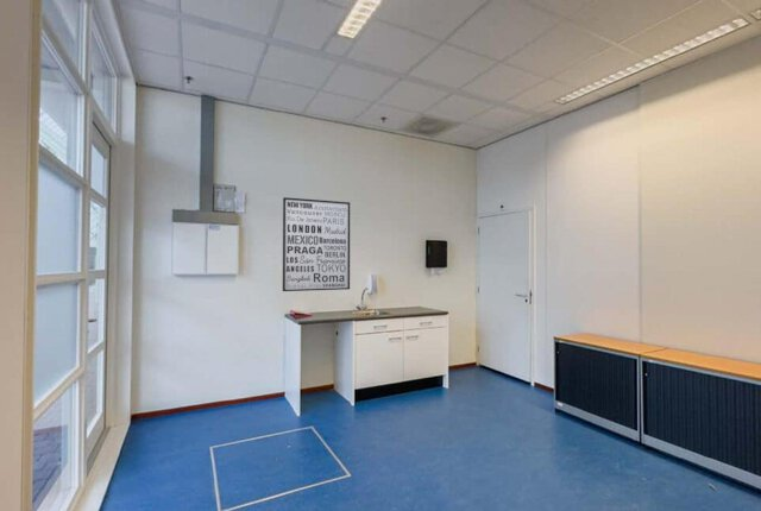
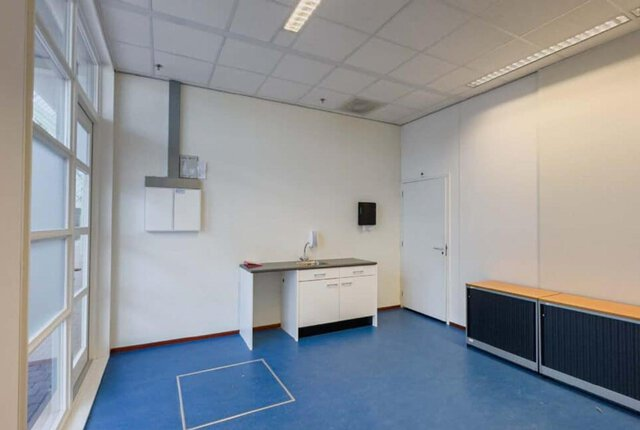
- wall art [282,196,351,292]
